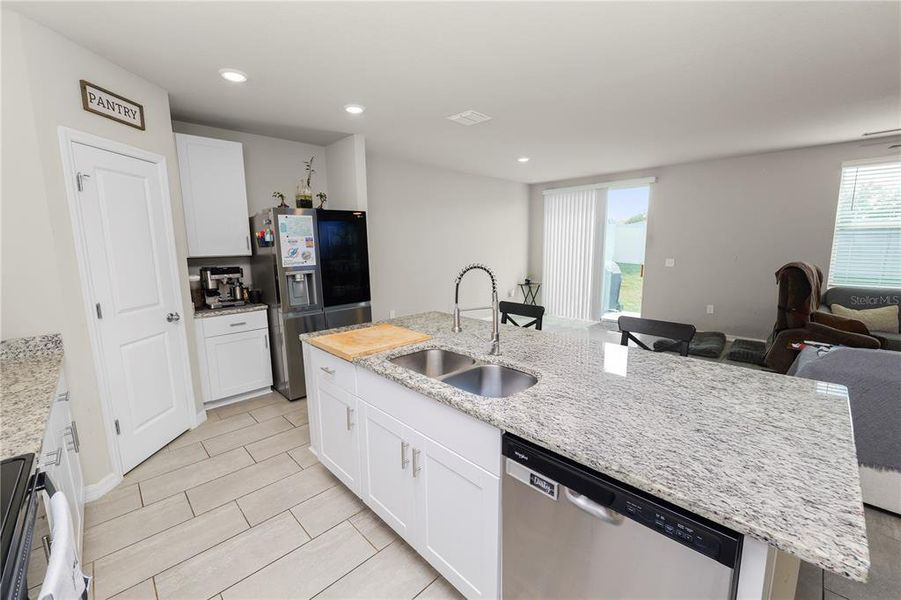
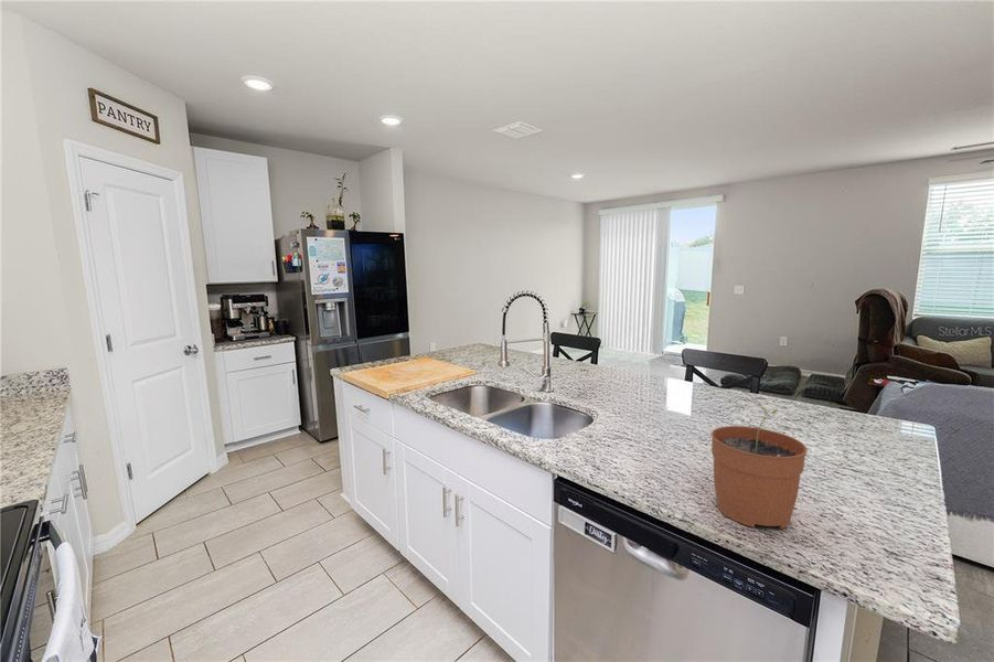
+ plant pot [709,406,809,530]
